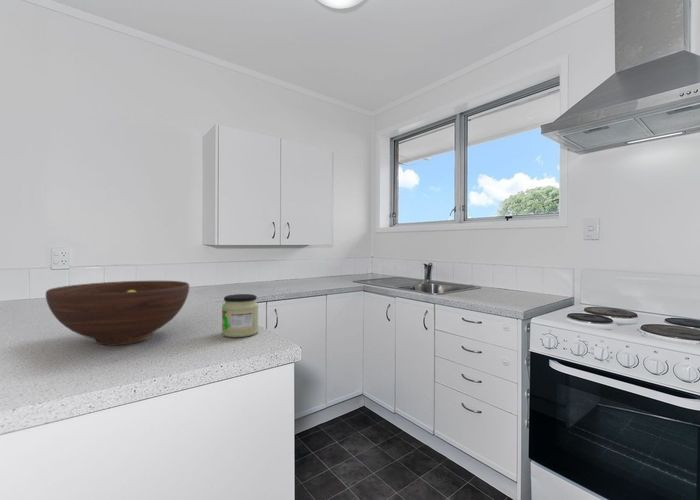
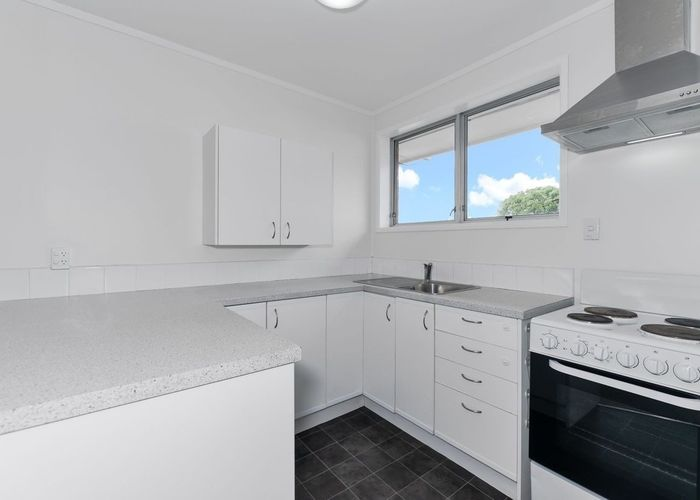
- fruit bowl [45,280,190,347]
- jar [221,293,260,338]
